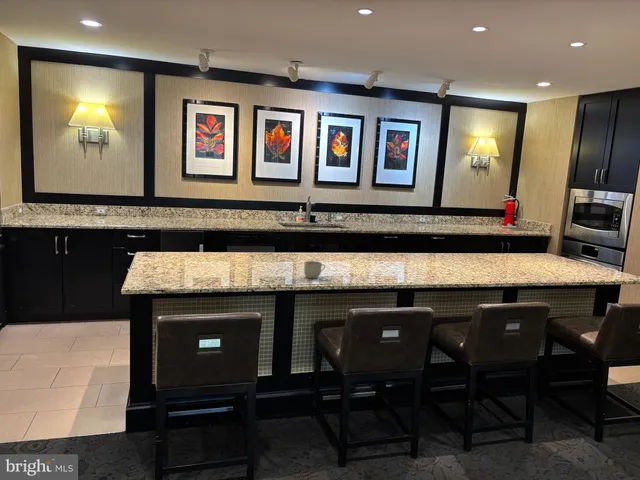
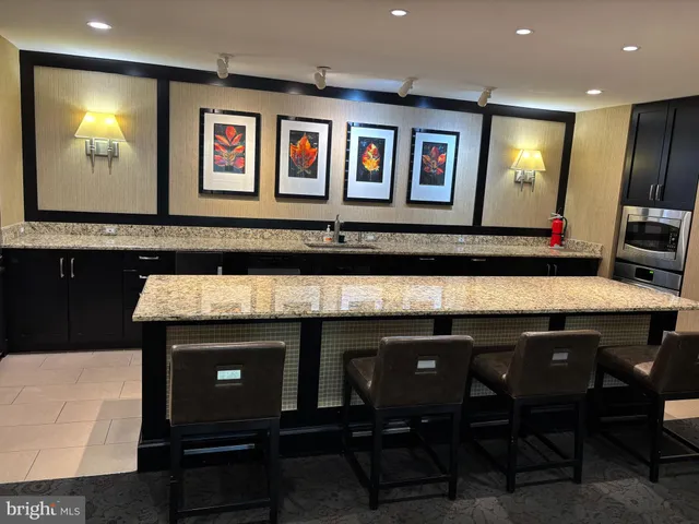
- mug [303,260,326,279]
